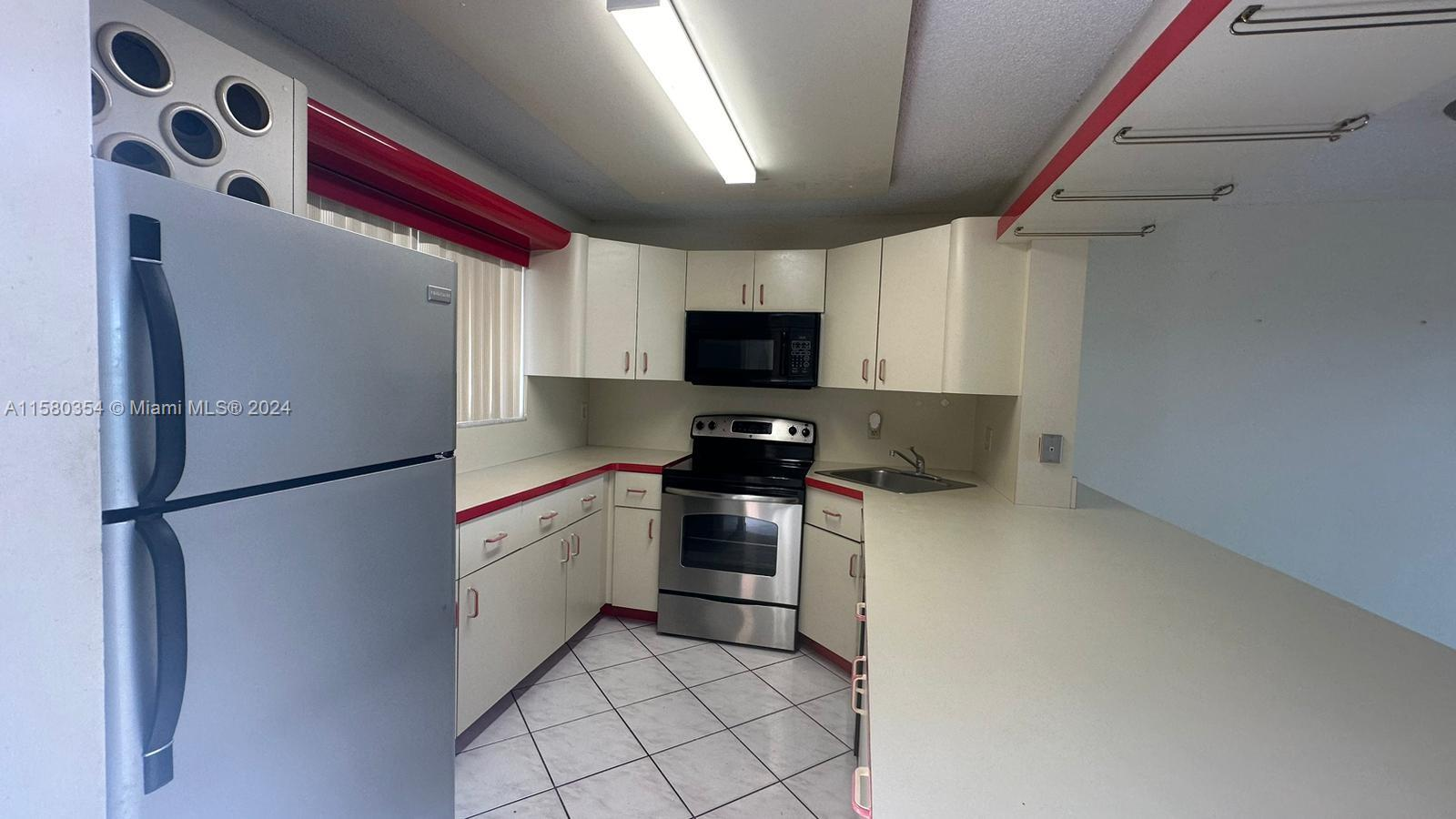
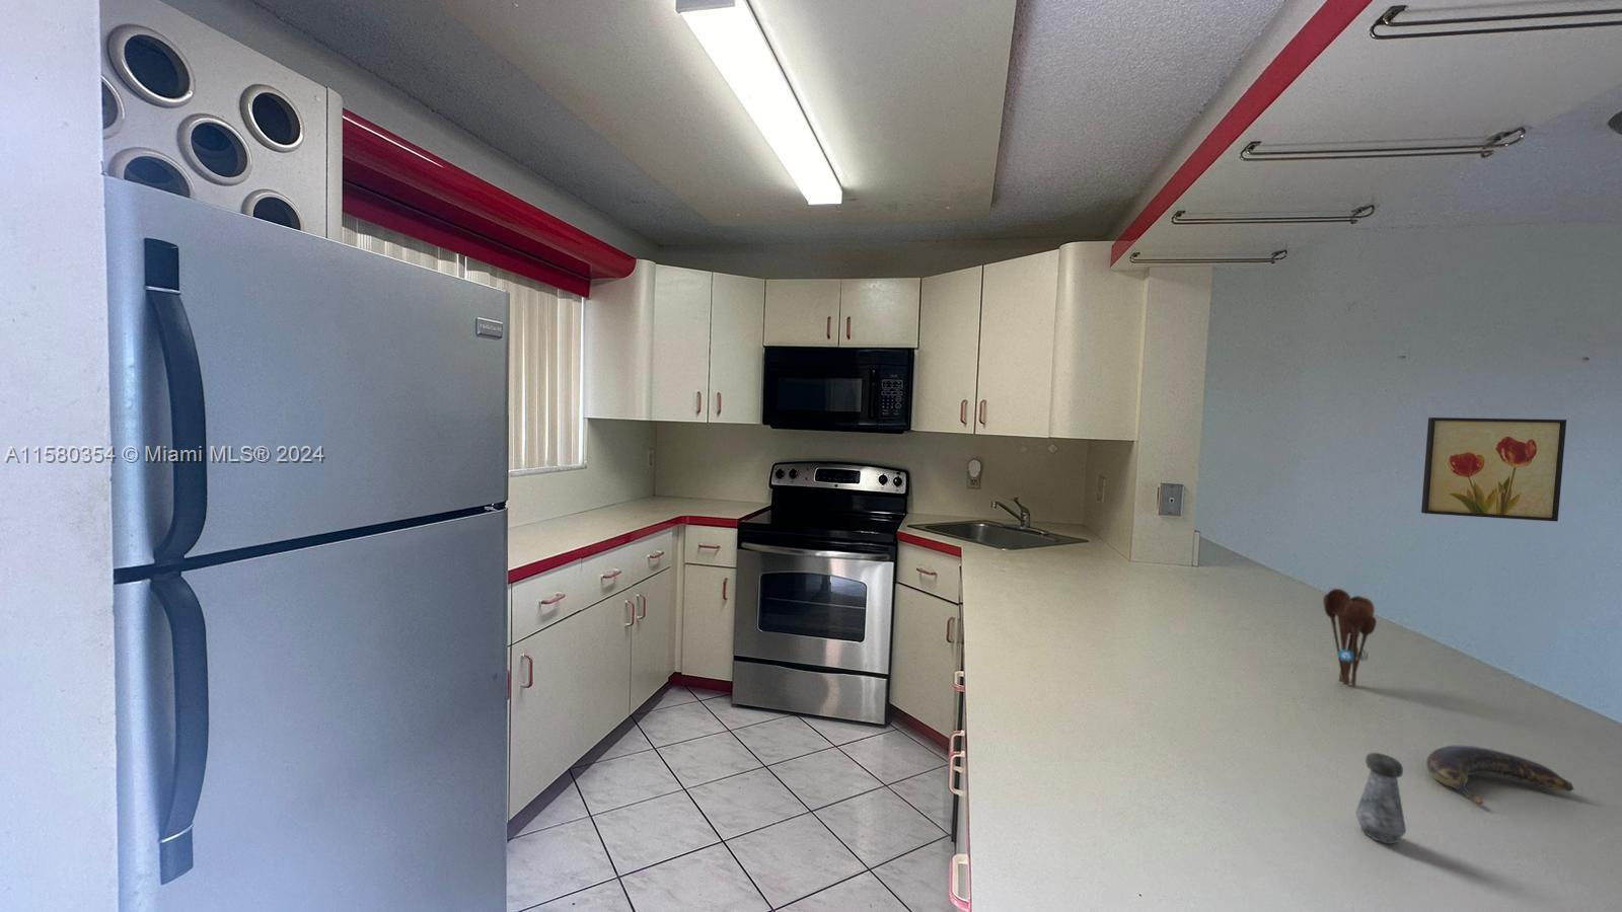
+ salt shaker [1356,752,1407,845]
+ utensil holder [1322,588,1378,687]
+ wall art [1420,416,1567,523]
+ banana [1425,745,1575,805]
